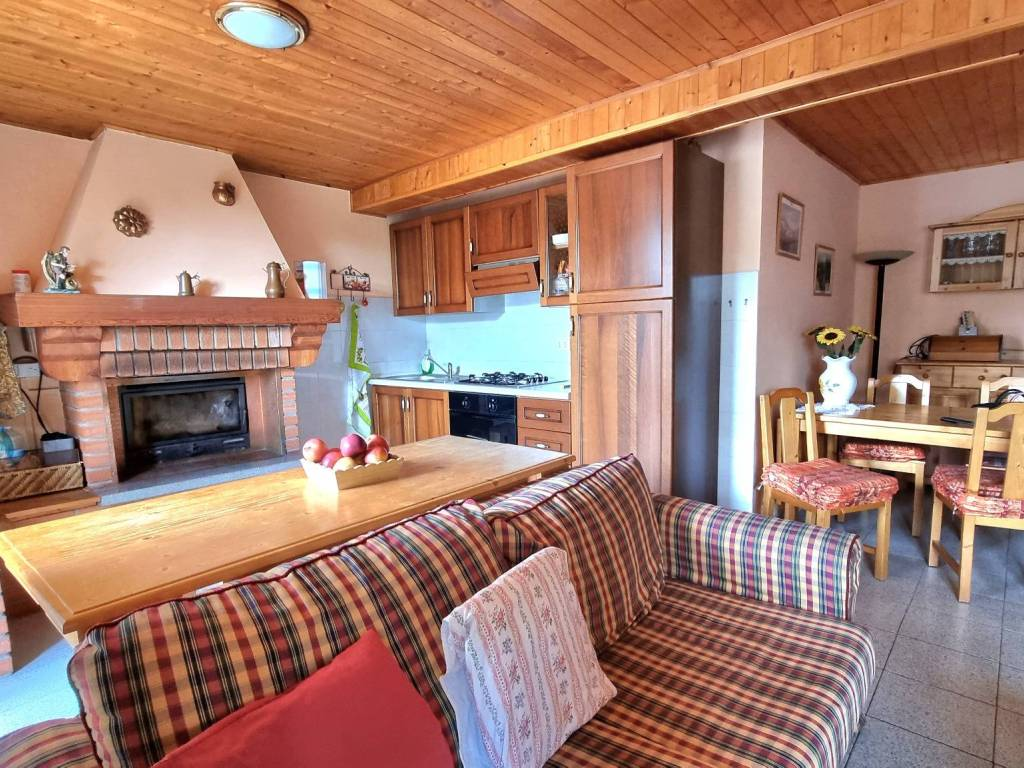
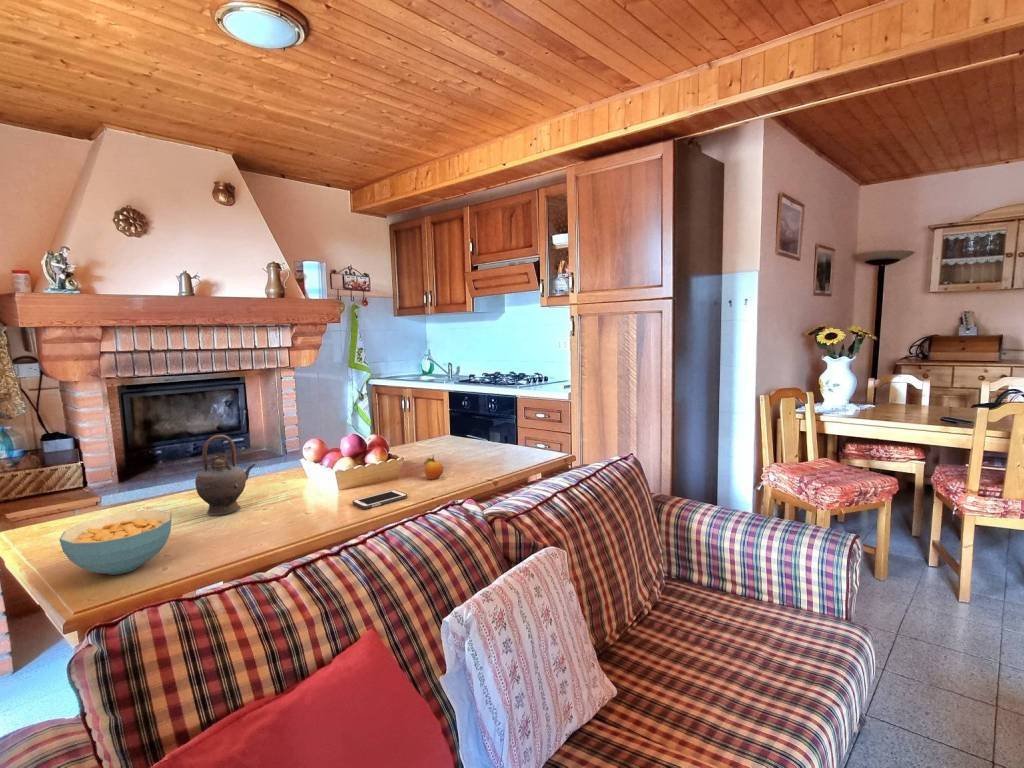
+ fruit [422,454,444,480]
+ teapot [194,434,256,516]
+ cell phone [352,489,408,510]
+ cereal bowl [58,509,173,576]
